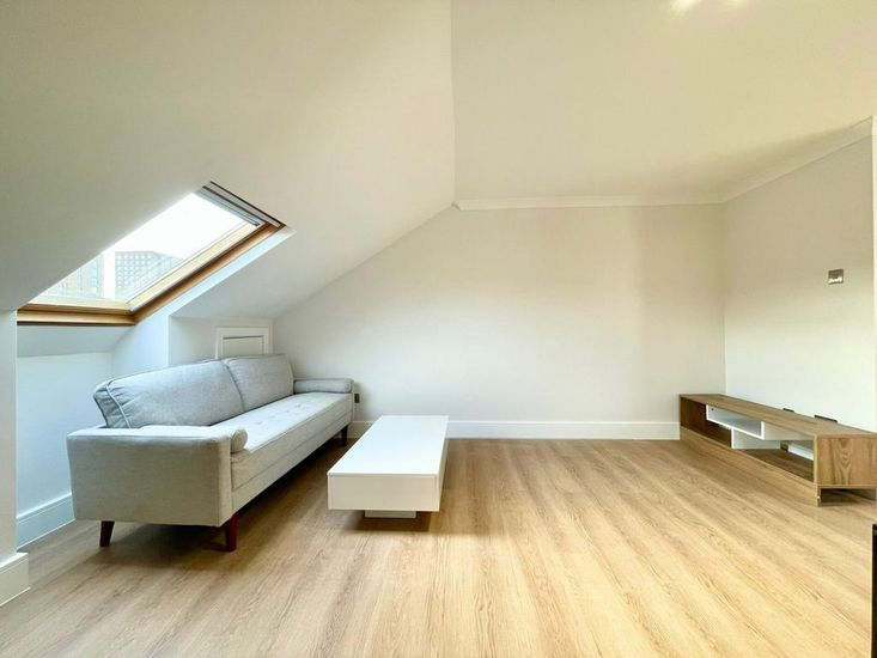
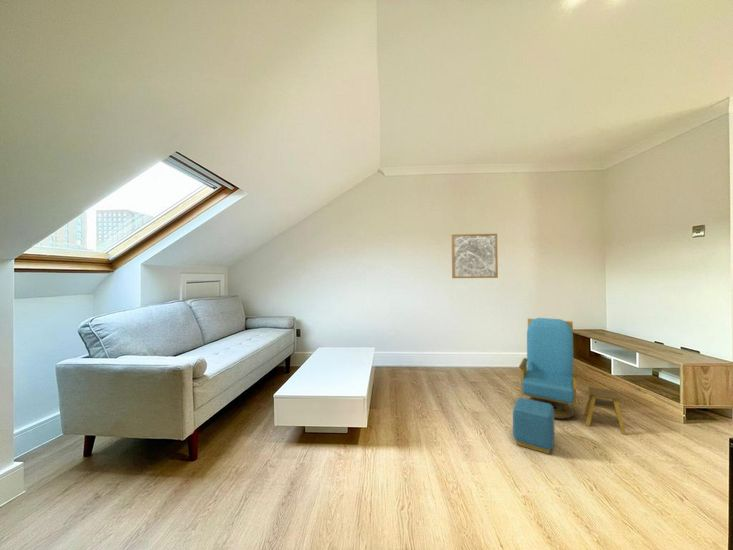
+ armchair [512,317,628,455]
+ wall art [451,233,499,279]
